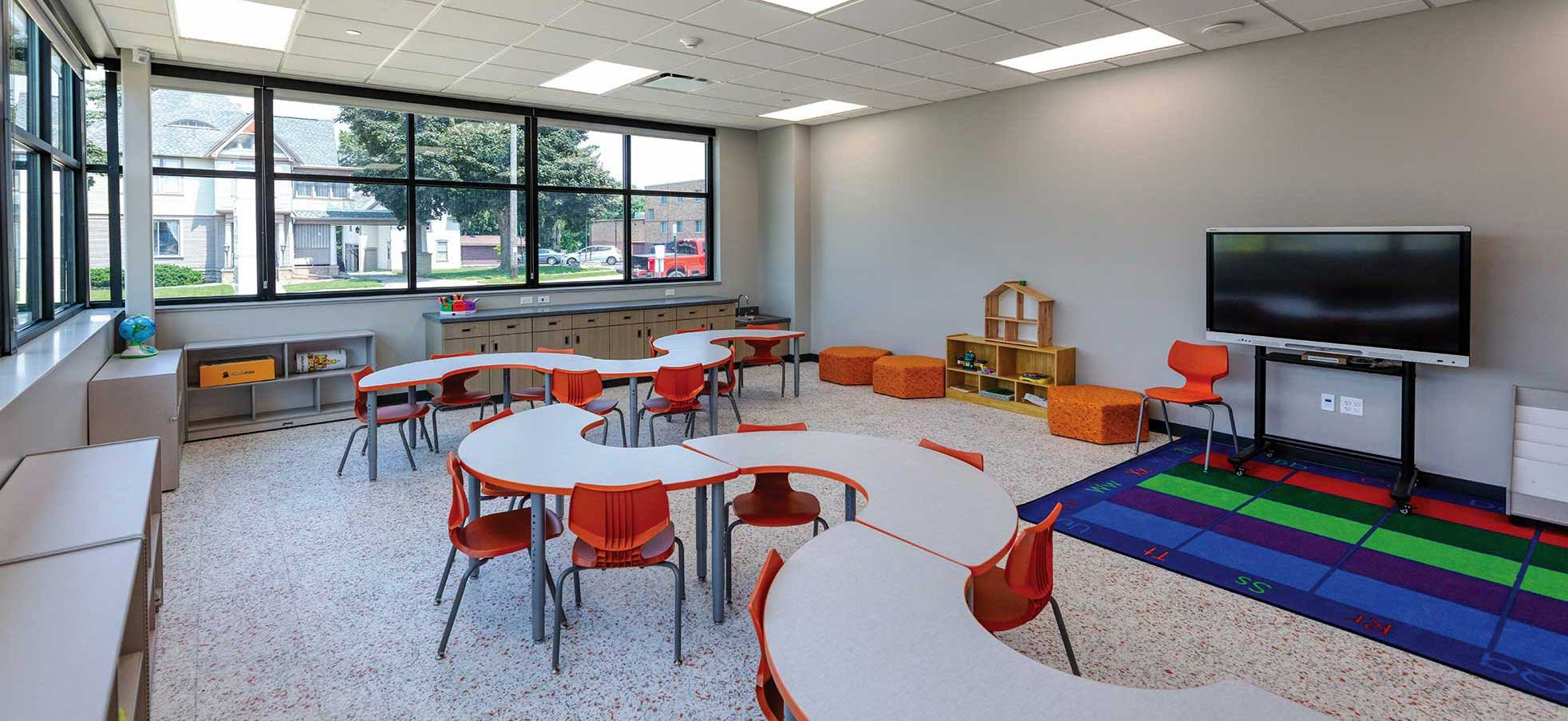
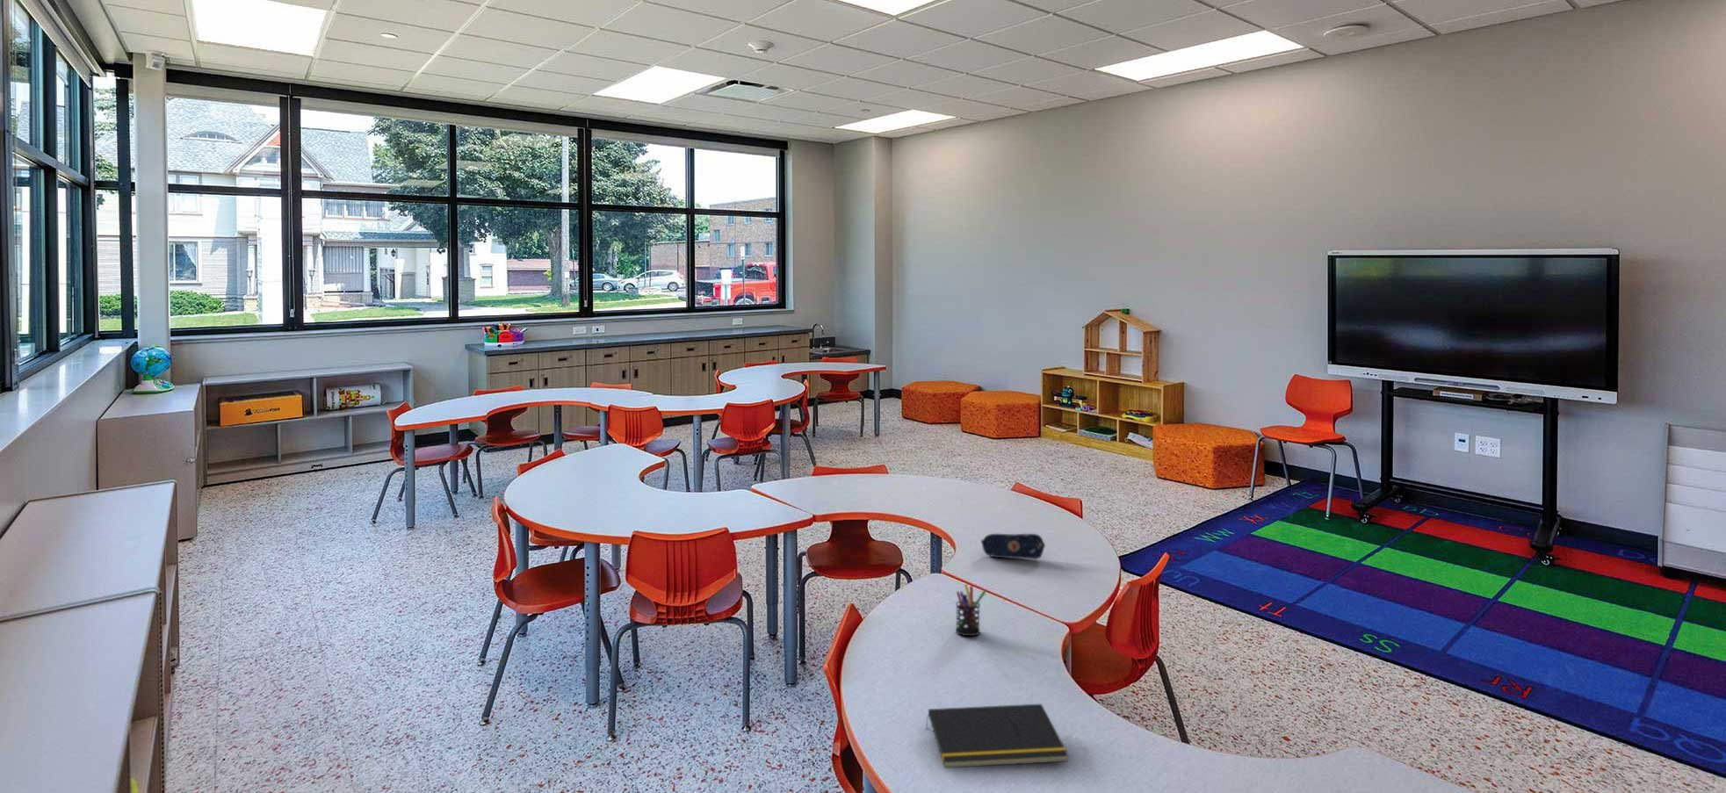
+ notepad [925,704,1070,769]
+ pencil case [981,533,1046,560]
+ pen holder [954,583,987,637]
